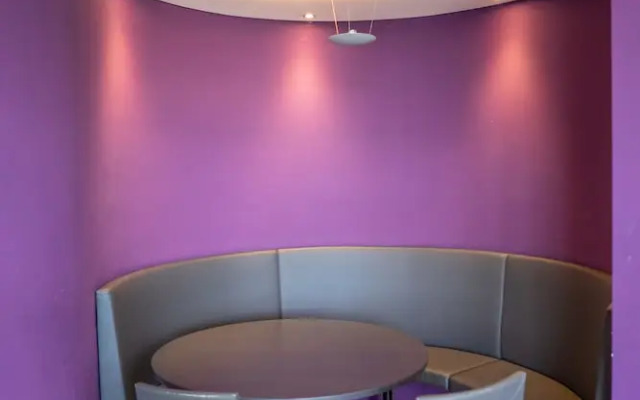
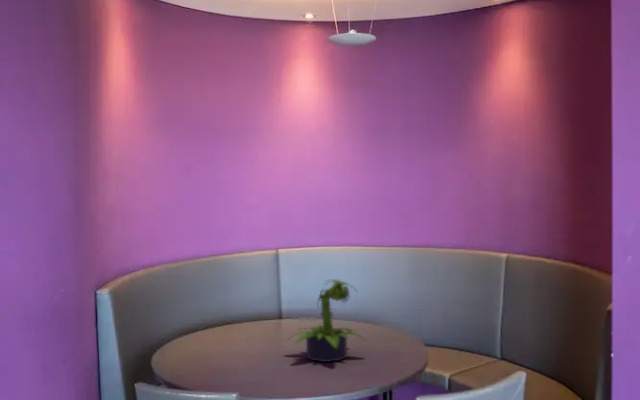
+ potted plant [286,278,368,363]
